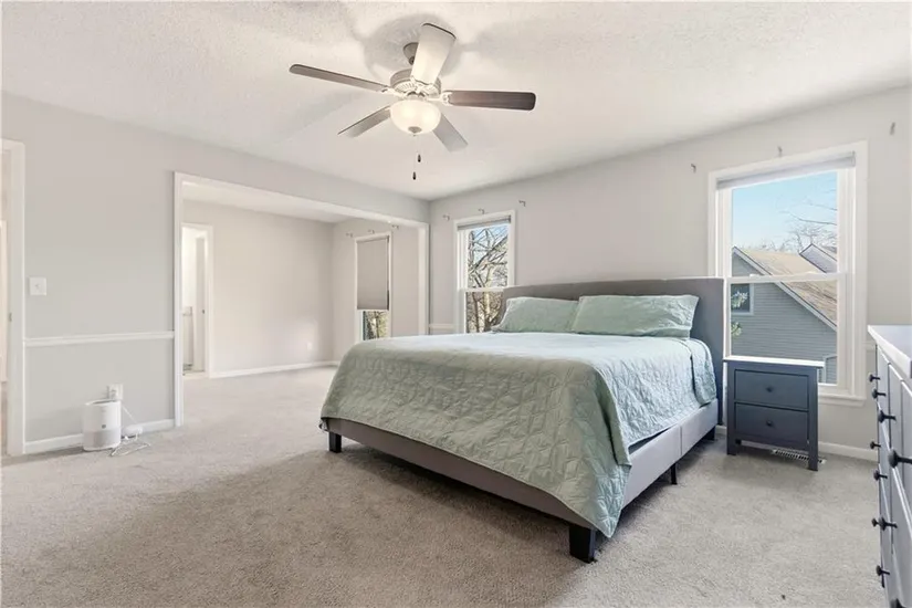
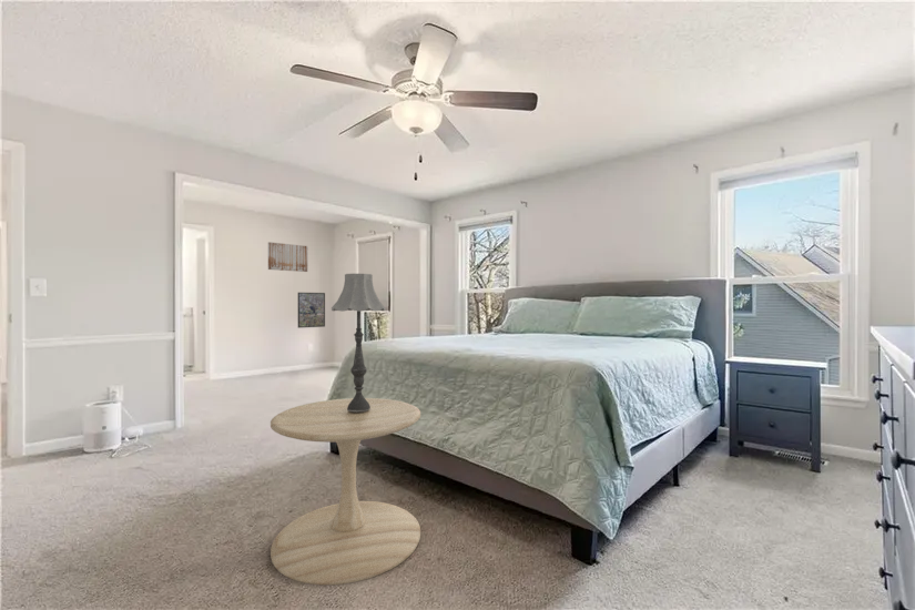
+ wall art [267,241,309,273]
+ table lamp [331,273,386,411]
+ side table [270,397,421,587]
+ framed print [297,292,326,329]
